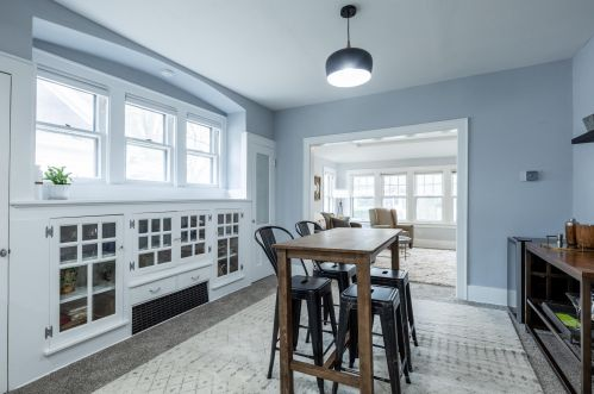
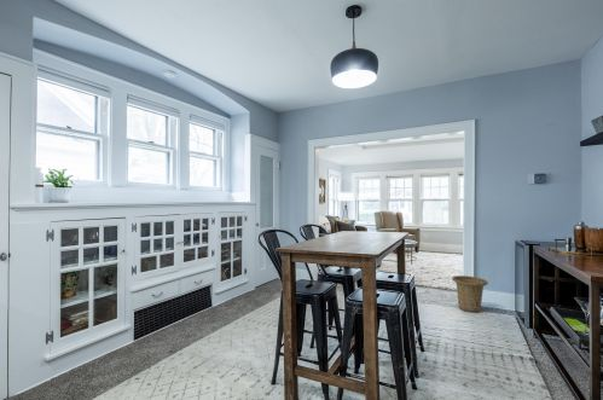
+ basket [451,274,489,314]
